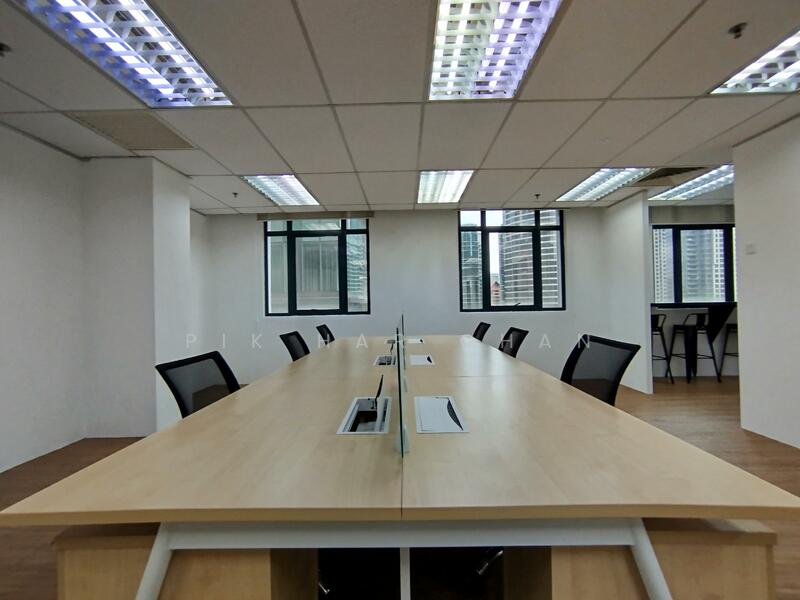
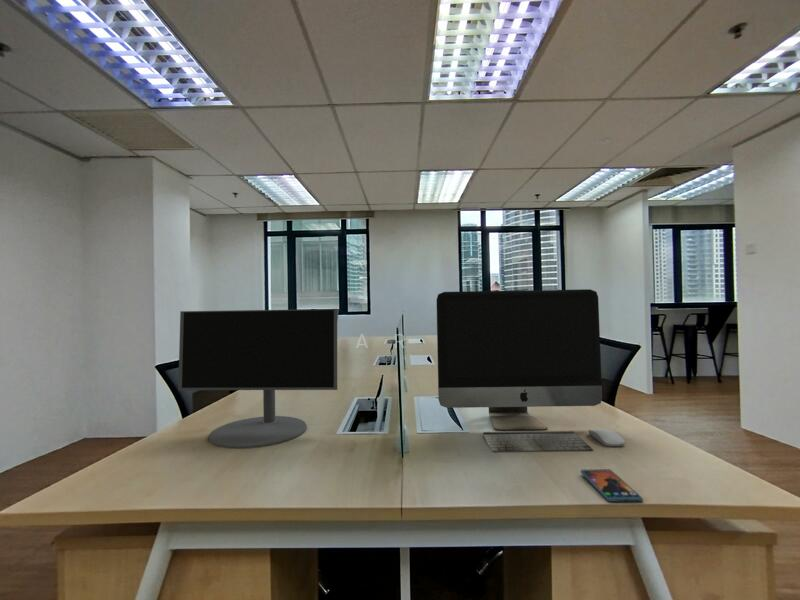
+ computer monitor [177,308,340,449]
+ smartphone [580,468,644,502]
+ computer monitor [435,288,626,453]
